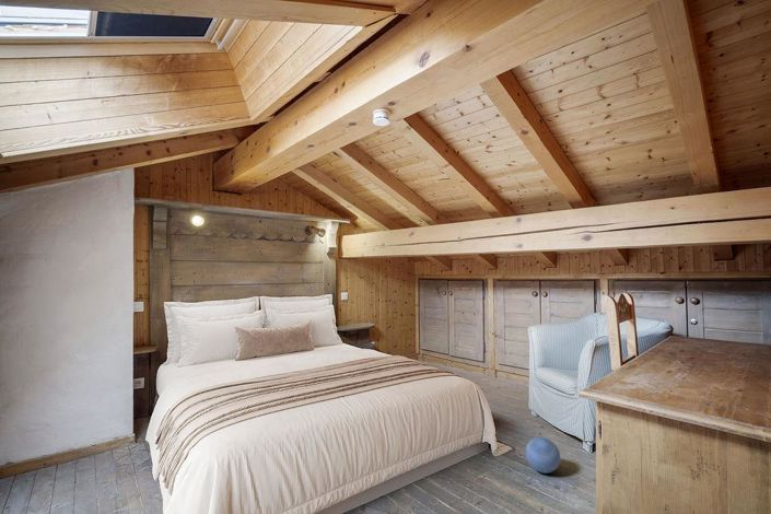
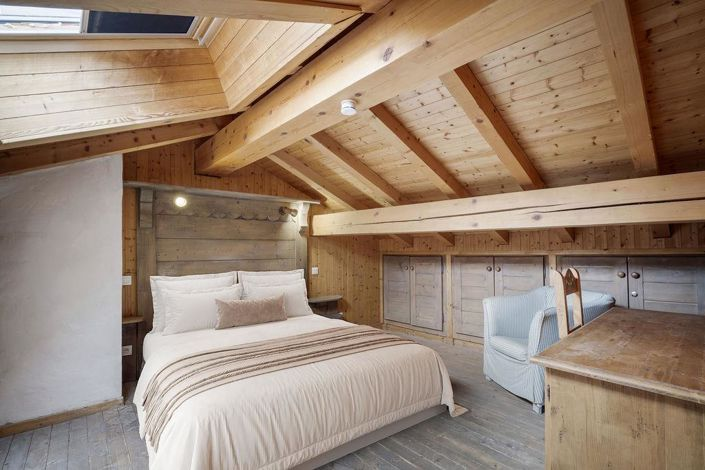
- ball [525,436,561,475]
